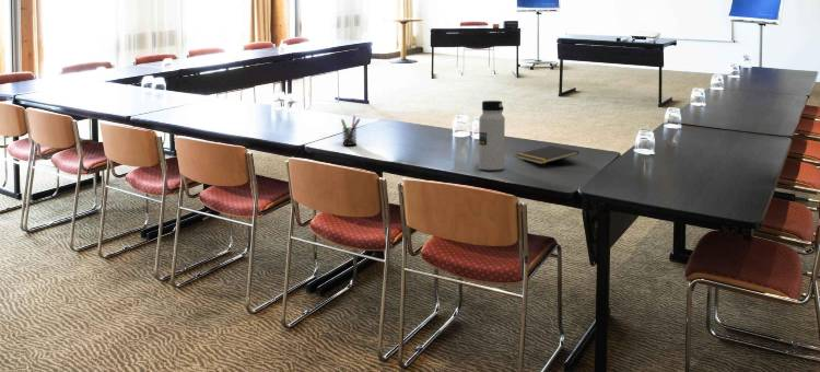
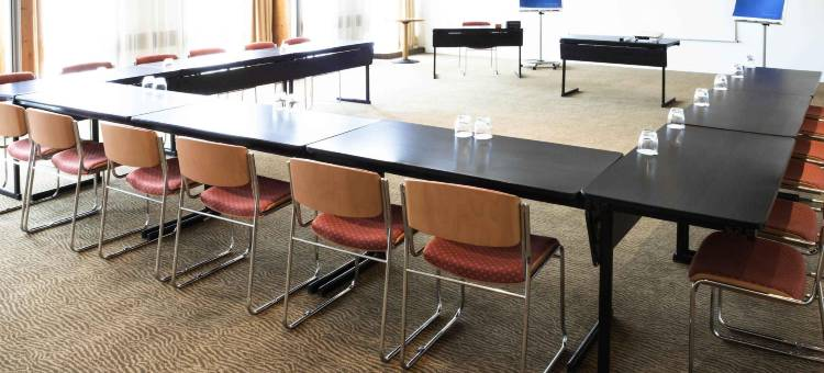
- pen holder [340,115,361,147]
- water bottle [478,100,506,171]
- notepad [514,144,579,165]
